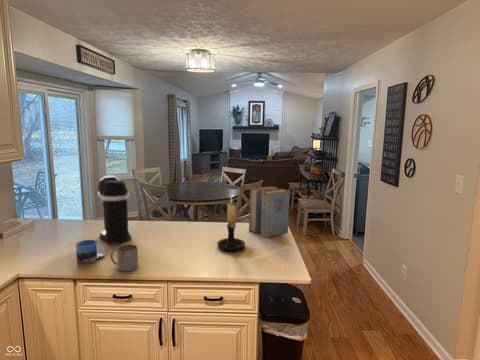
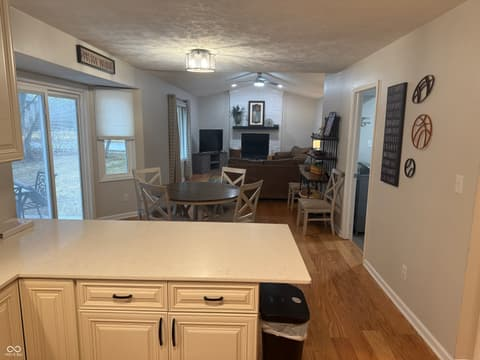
- candle holder [216,195,246,252]
- book [248,185,291,239]
- mug [110,244,139,272]
- coffee maker [97,174,132,245]
- mug [75,239,106,265]
